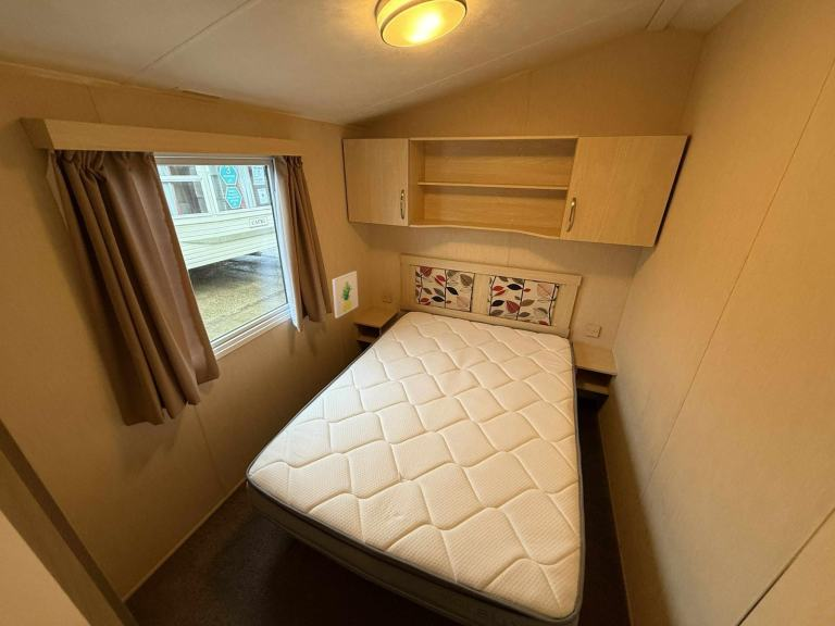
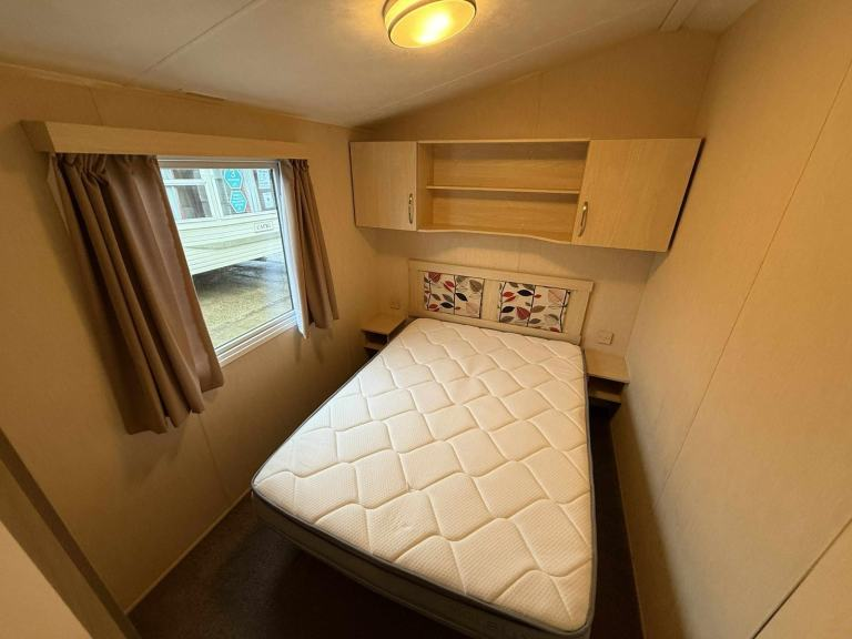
- wall art [332,271,359,320]
